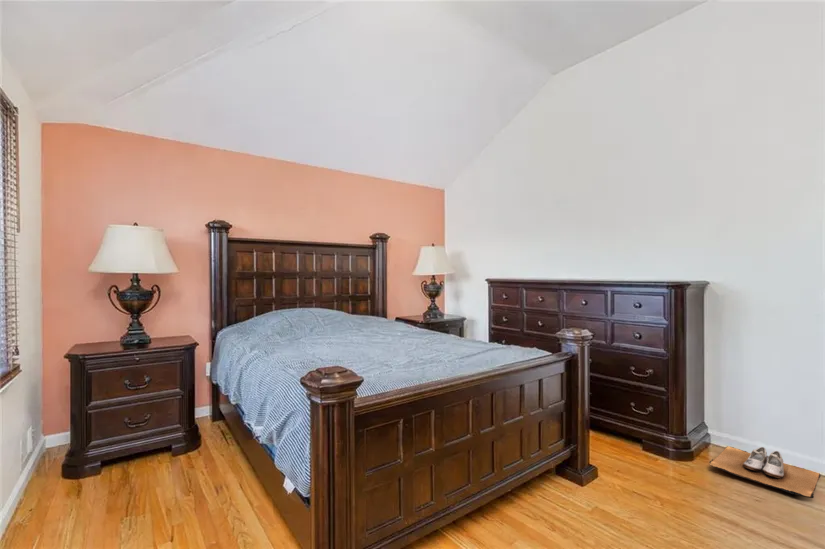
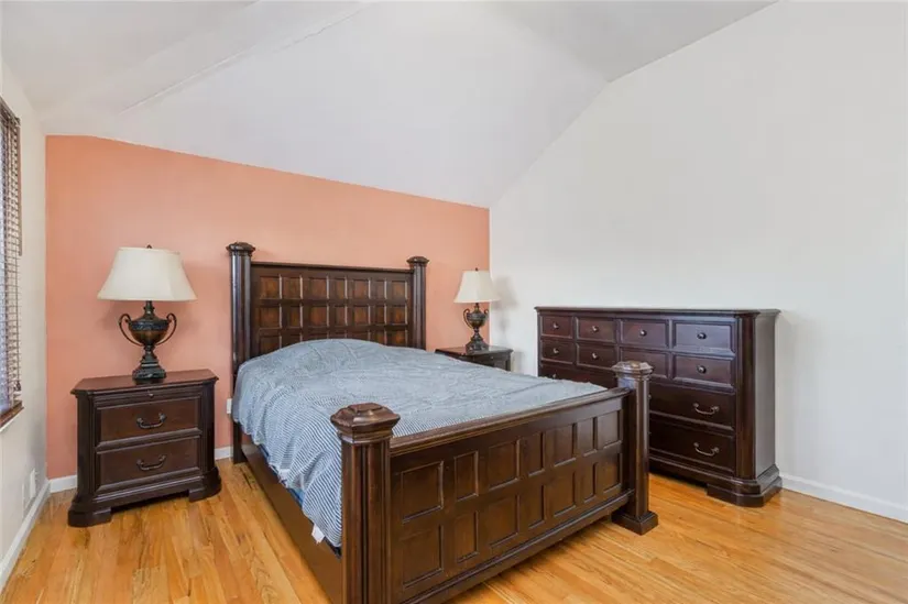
- shoe [708,445,822,499]
